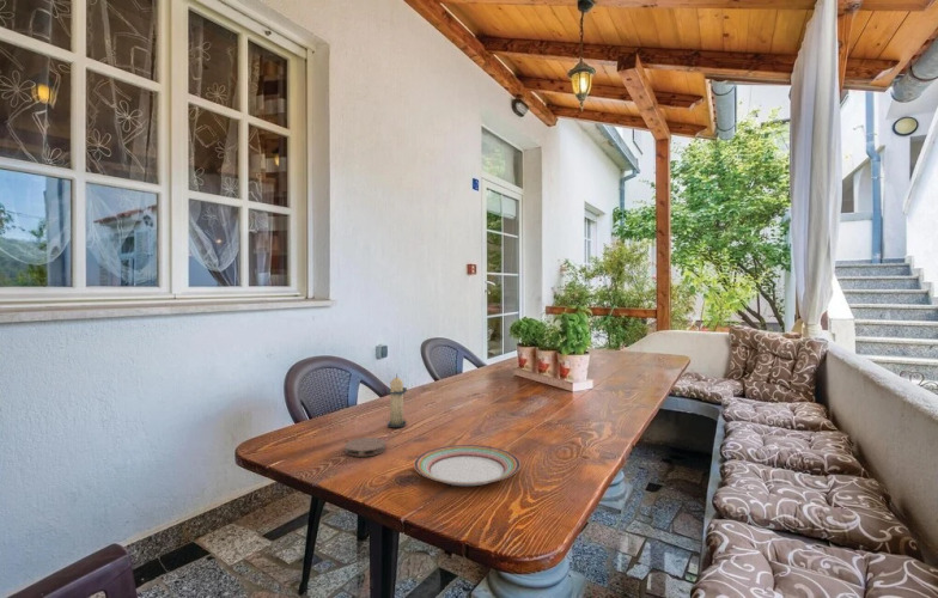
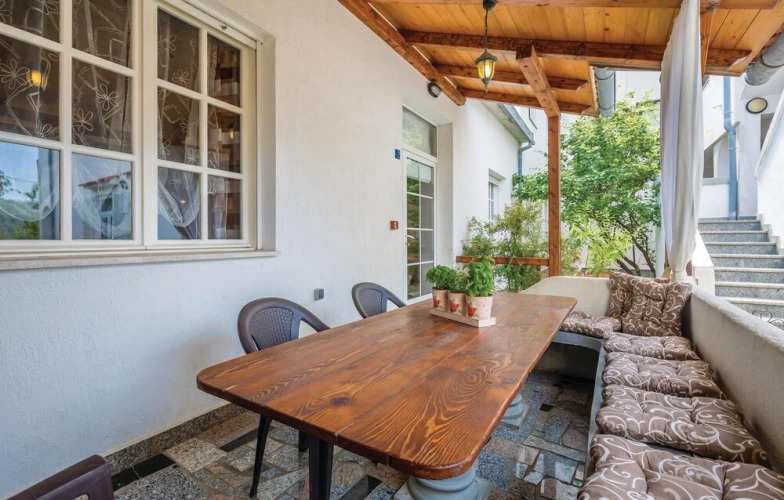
- plate [413,444,522,487]
- candle [385,373,408,428]
- coaster [343,437,386,458]
